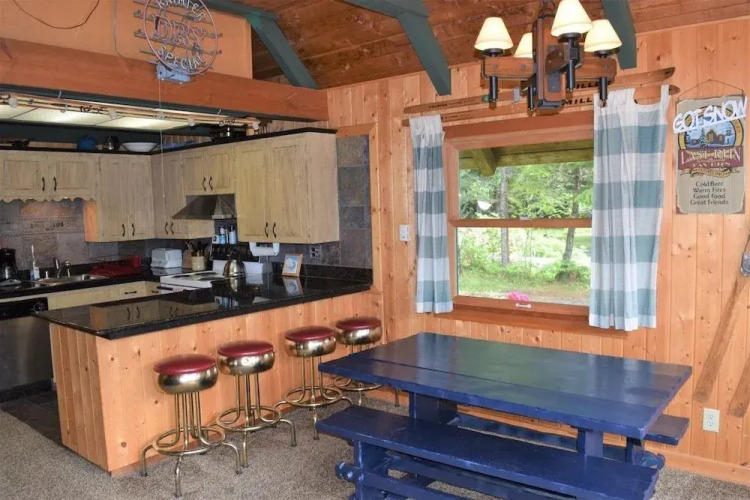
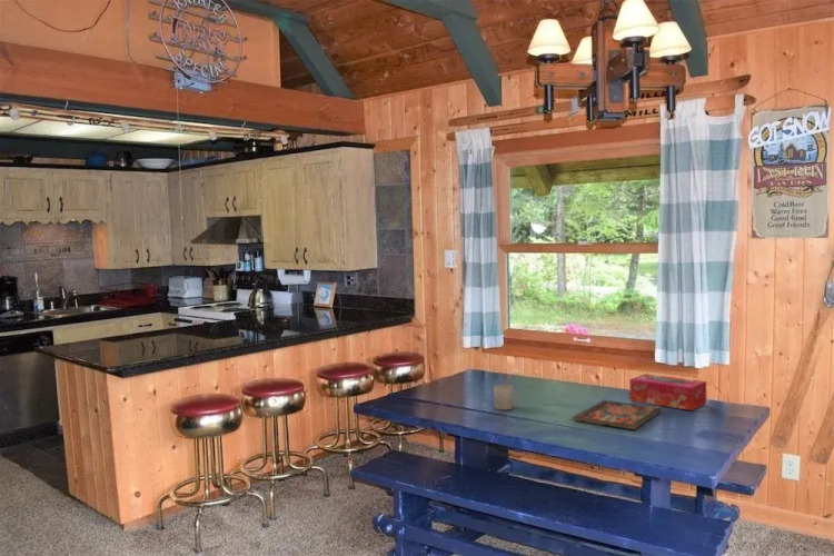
+ board game [570,399,665,430]
+ tissue box [628,373,707,411]
+ mug [493,384,522,410]
